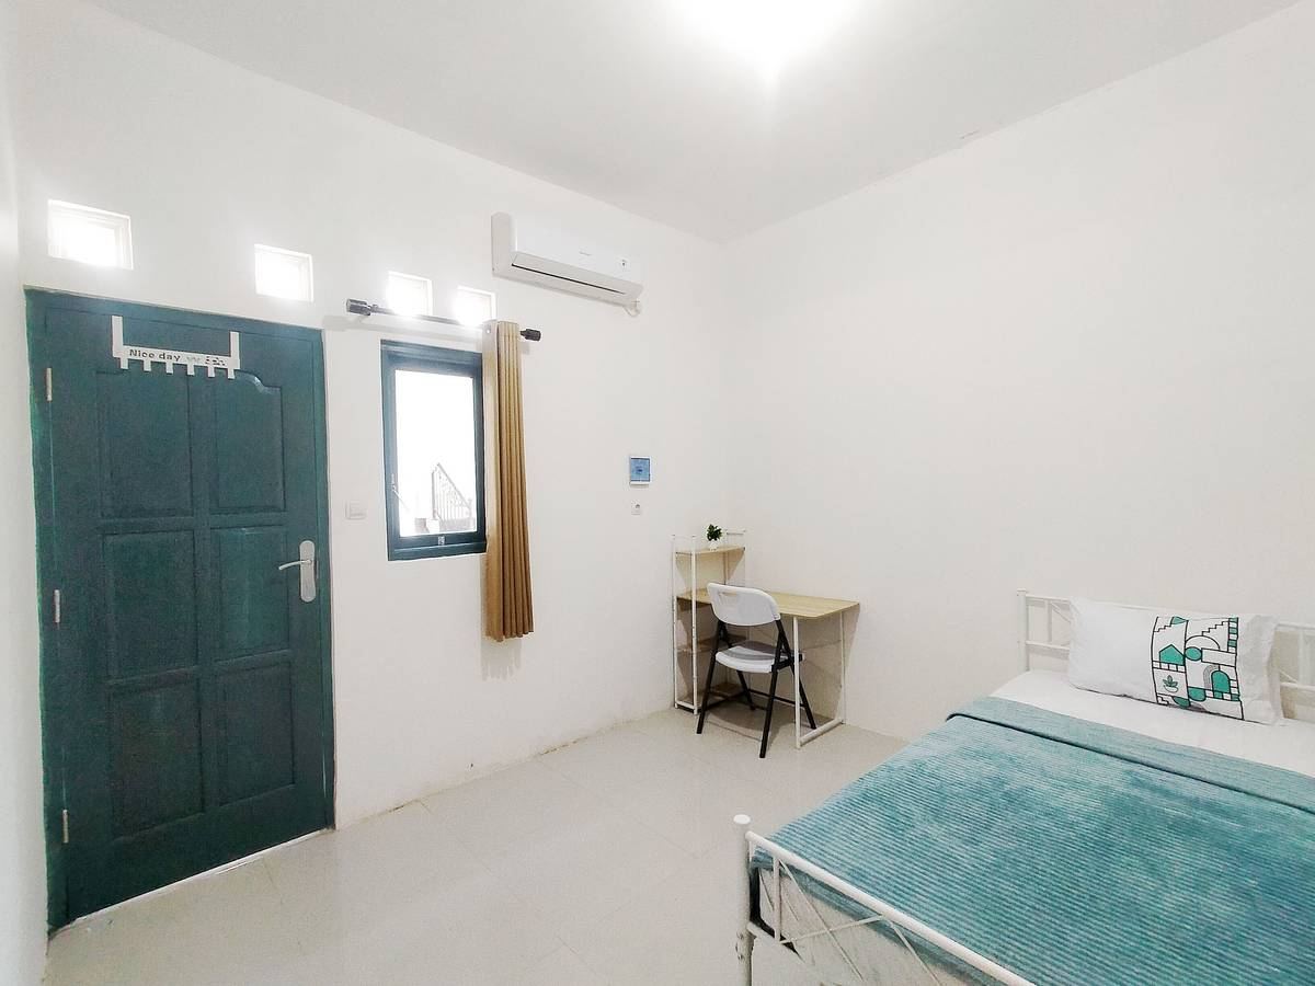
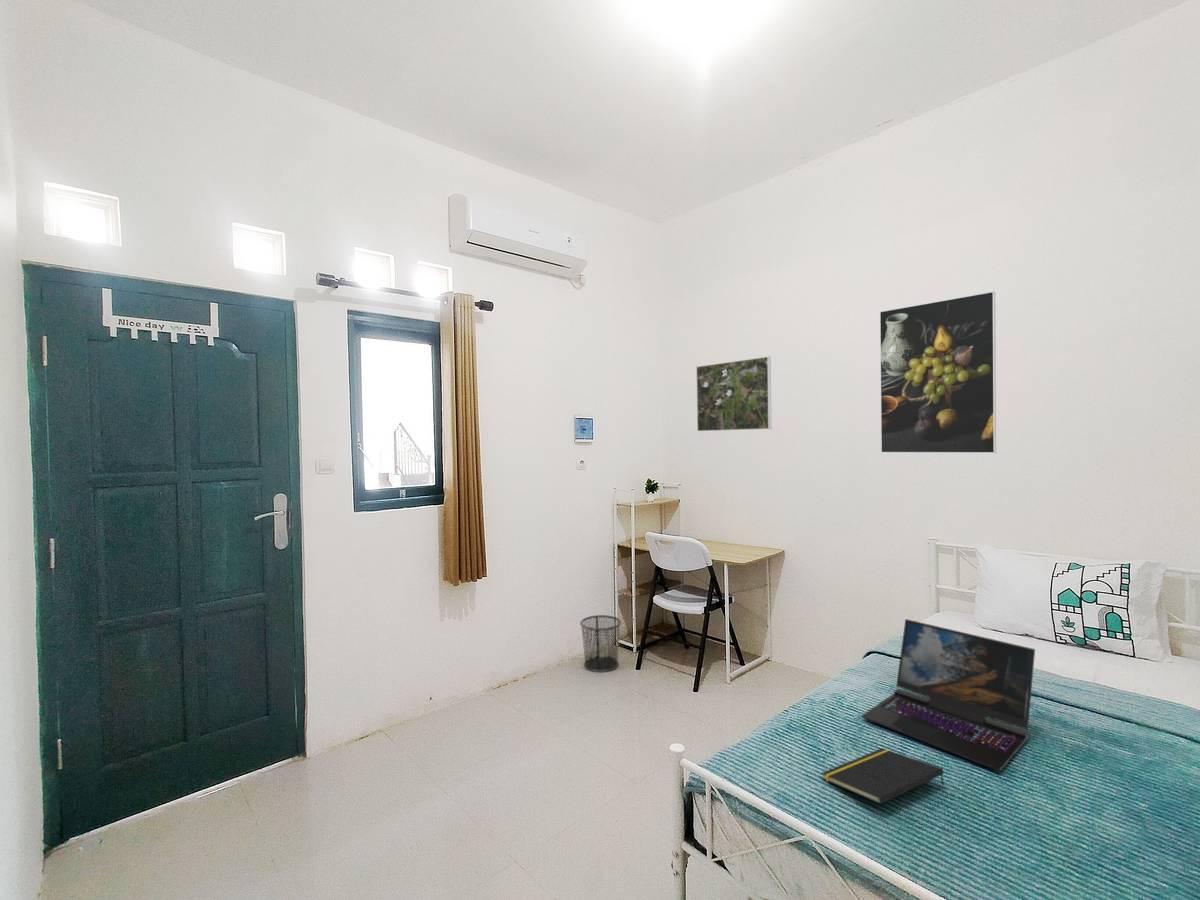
+ laptop [861,618,1036,772]
+ notepad [820,747,945,805]
+ waste bin [579,614,622,673]
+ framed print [695,355,772,432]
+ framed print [879,290,997,454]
